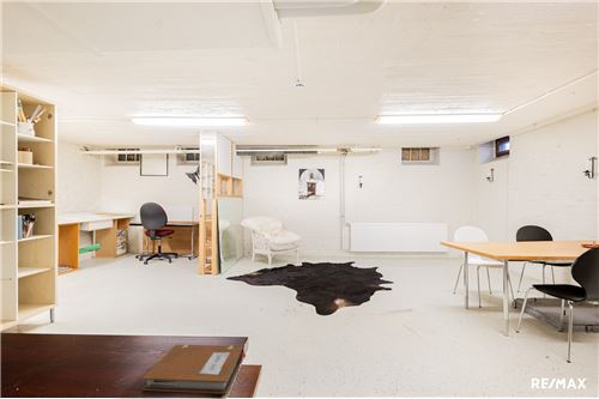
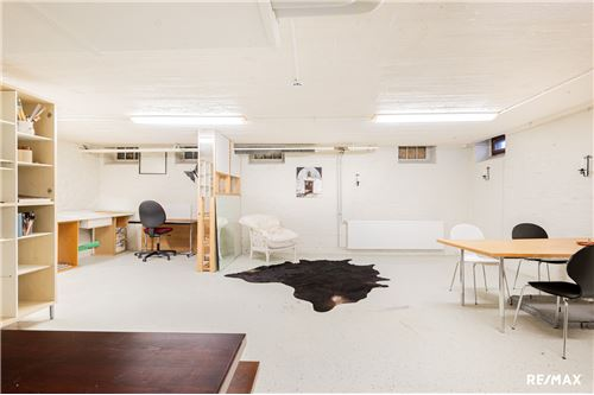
- notebook [141,344,247,395]
